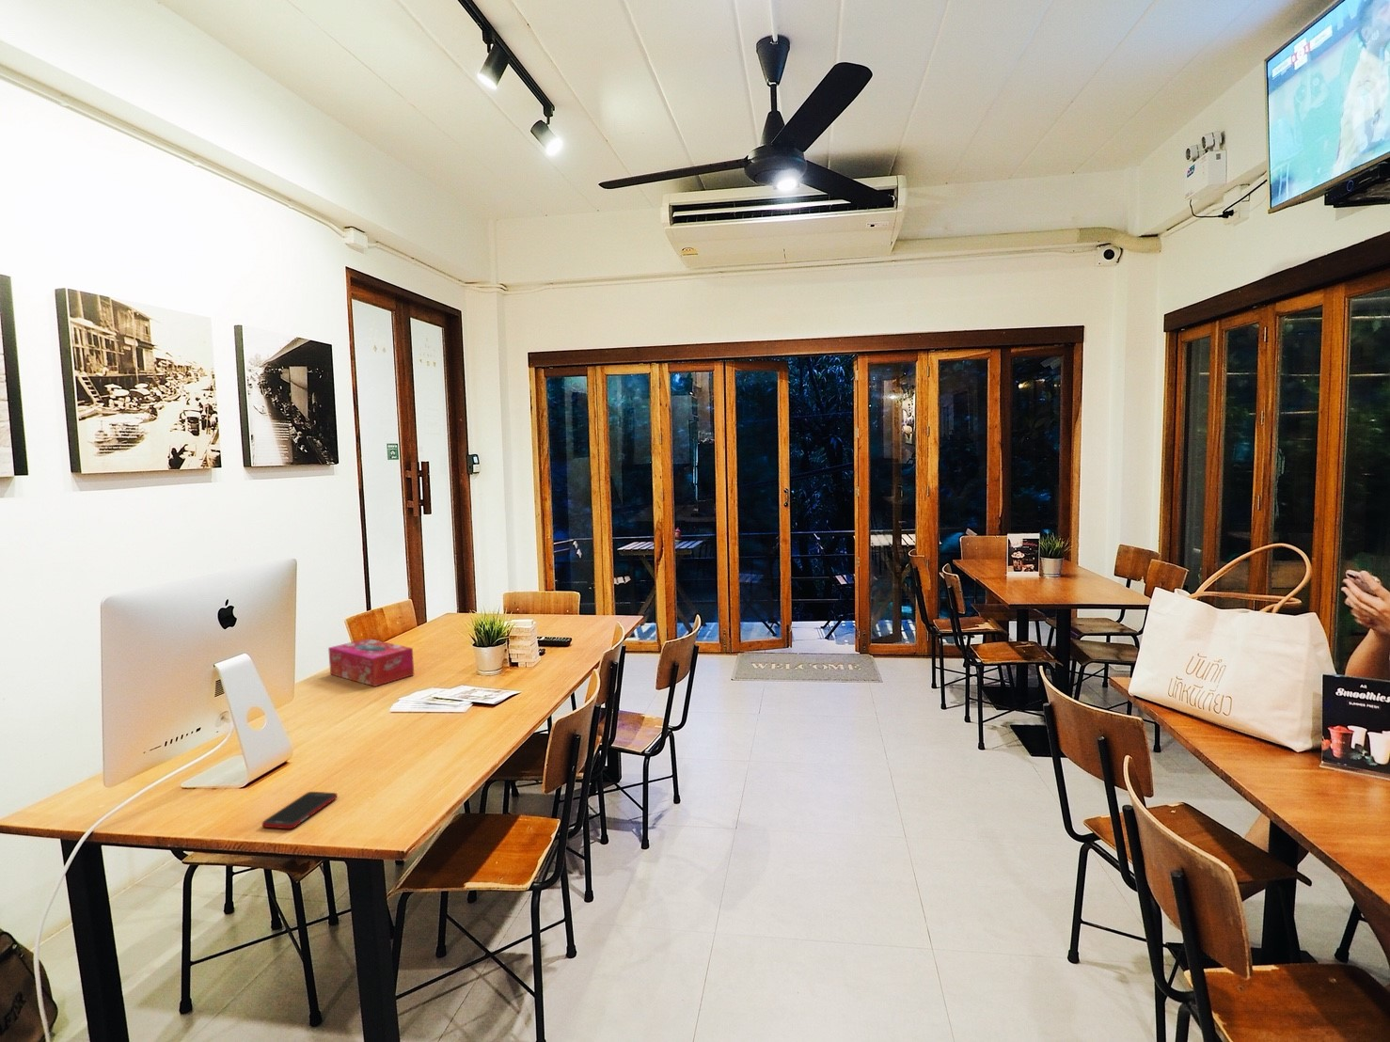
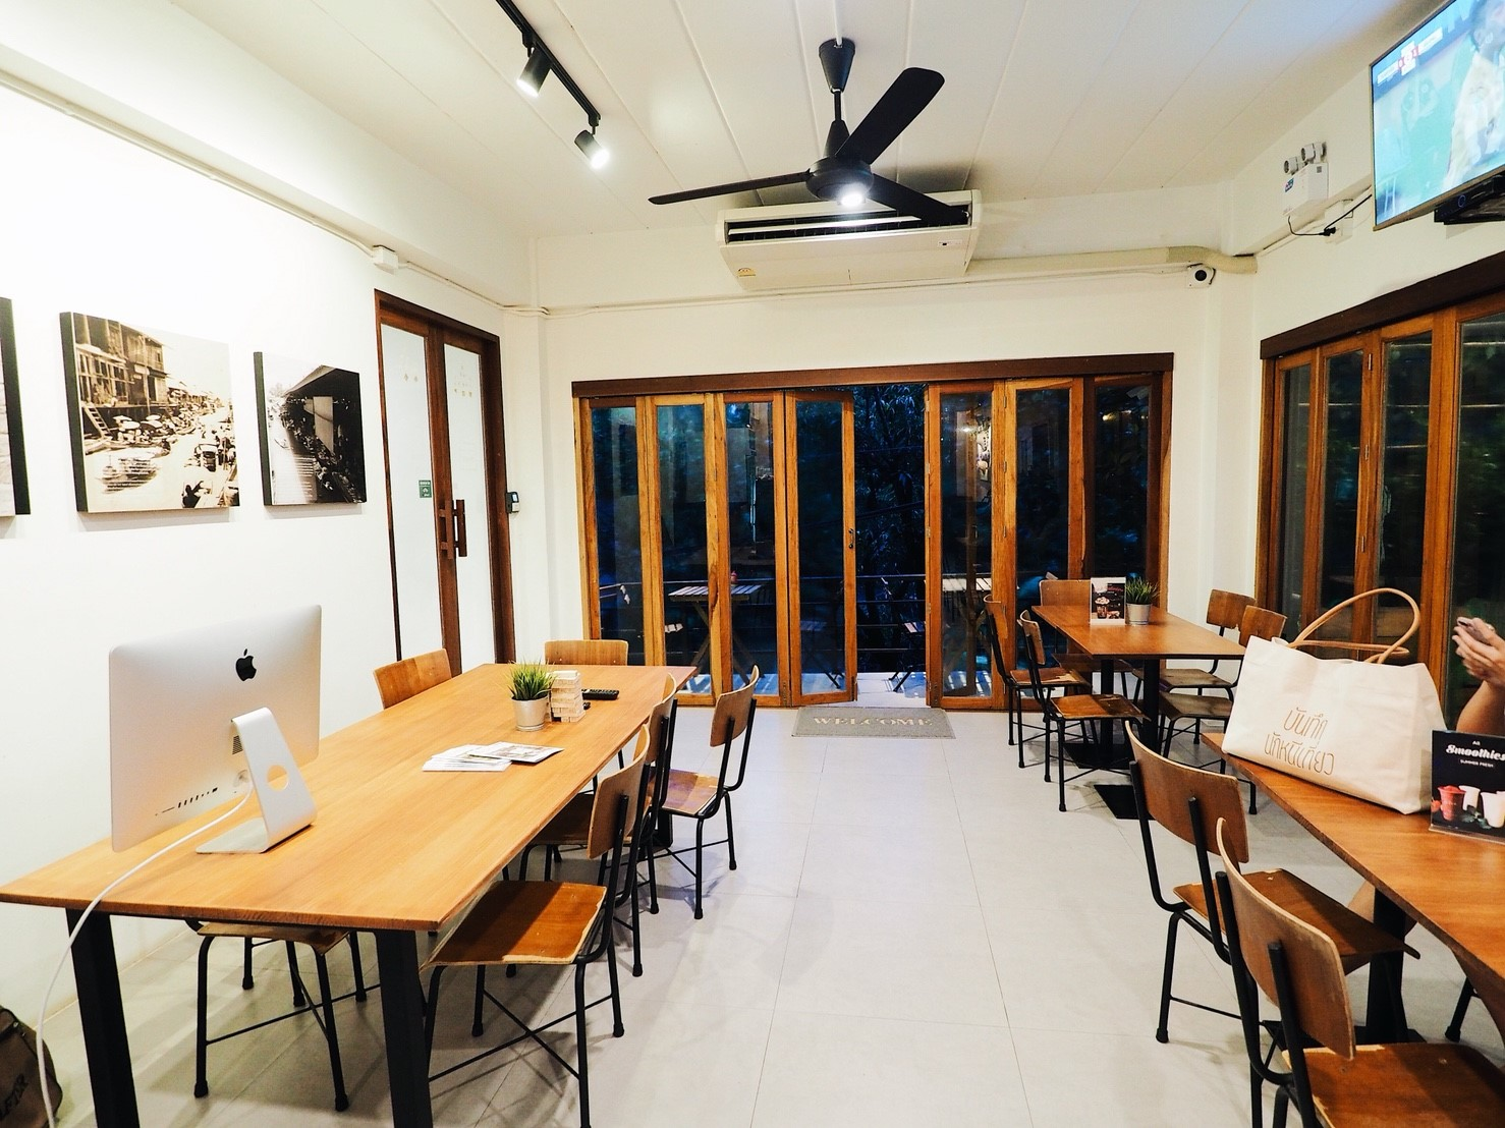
- cell phone [262,791,338,830]
- tissue box [327,638,415,687]
